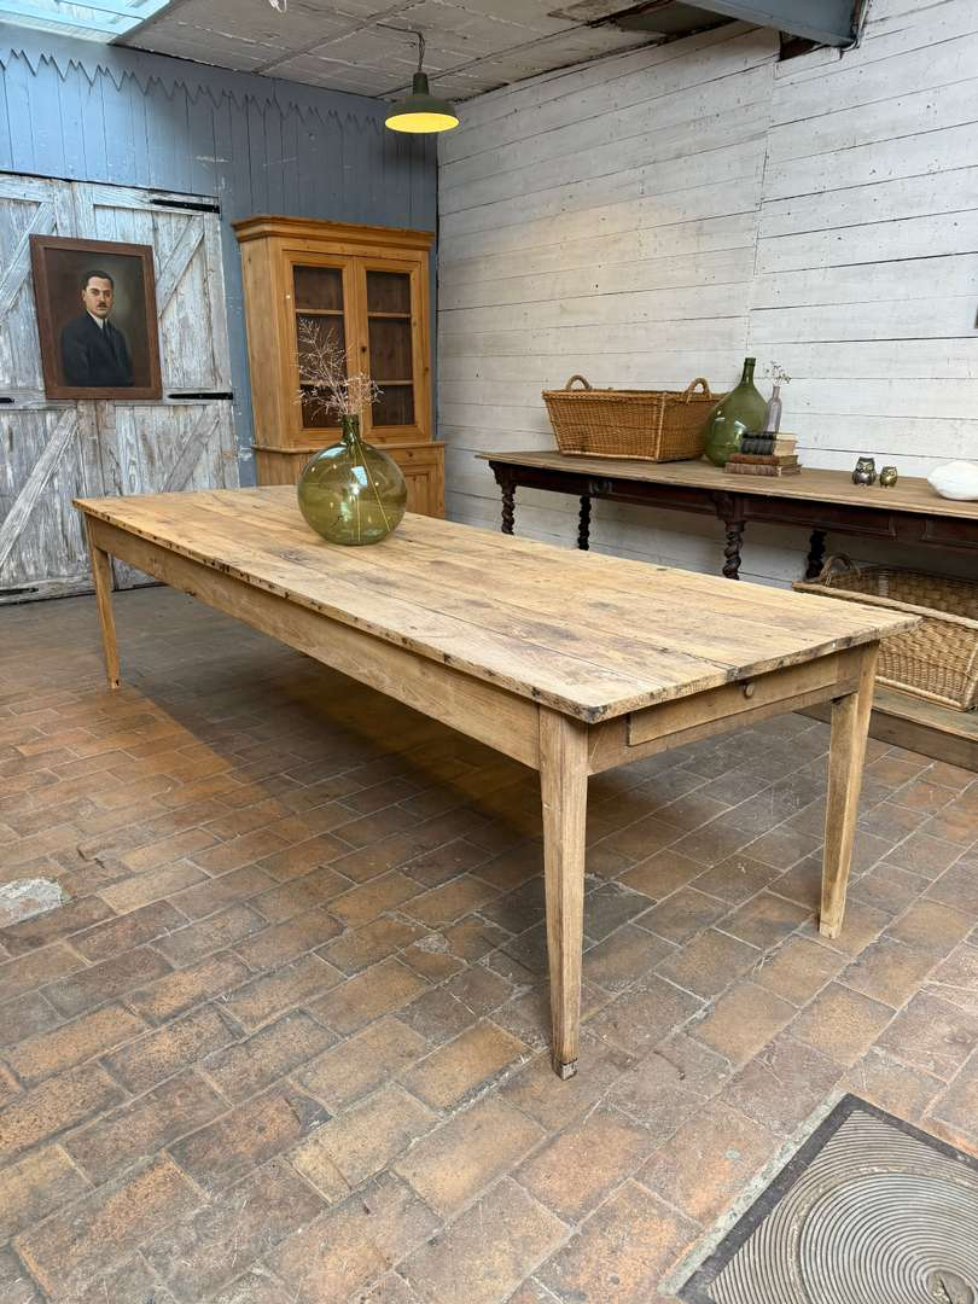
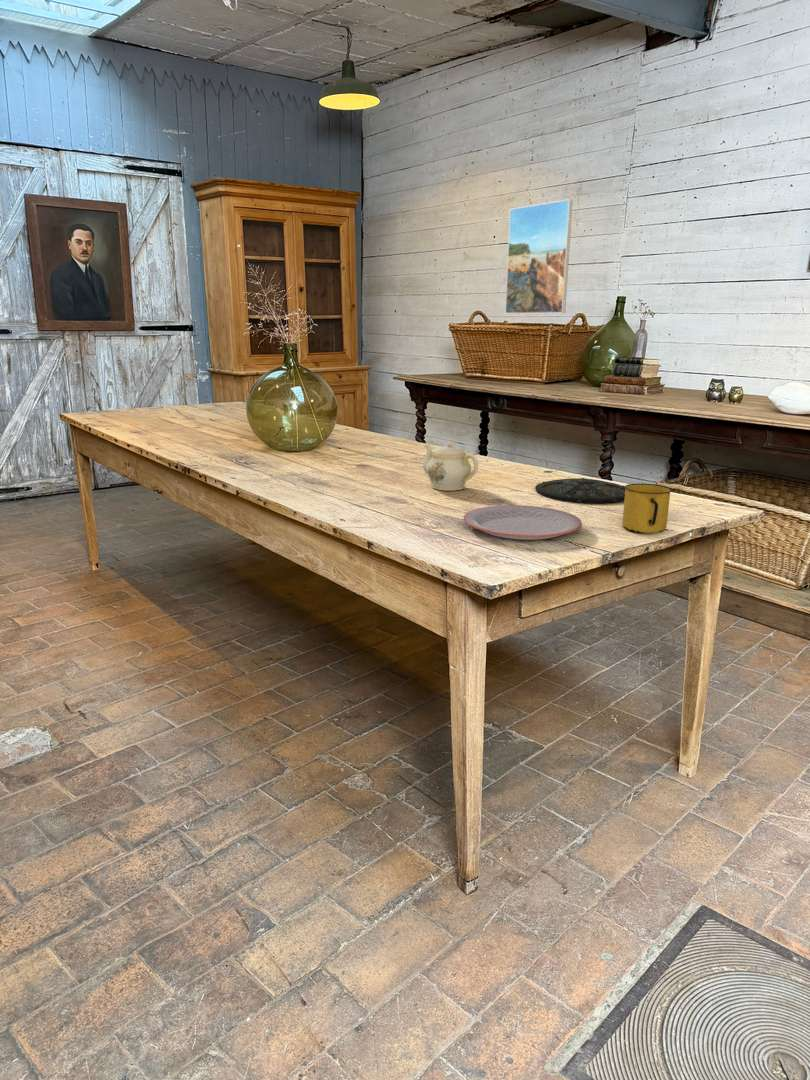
+ plate [462,504,583,541]
+ mug [621,483,673,534]
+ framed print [504,198,574,315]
+ teapot [422,442,479,492]
+ plate [534,477,625,504]
